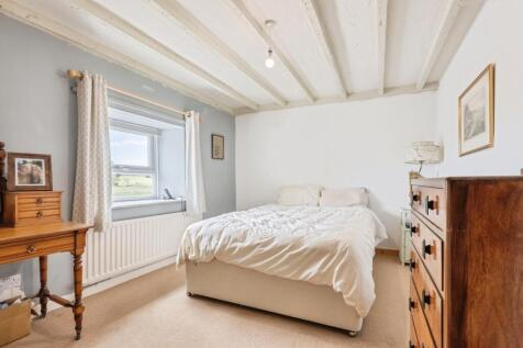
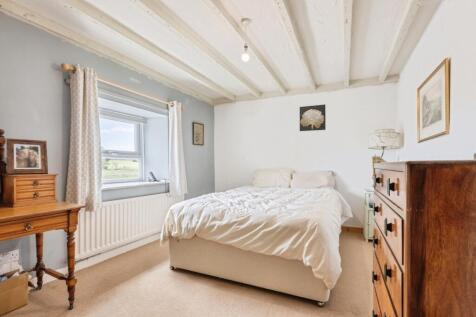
+ wall art [299,103,327,132]
